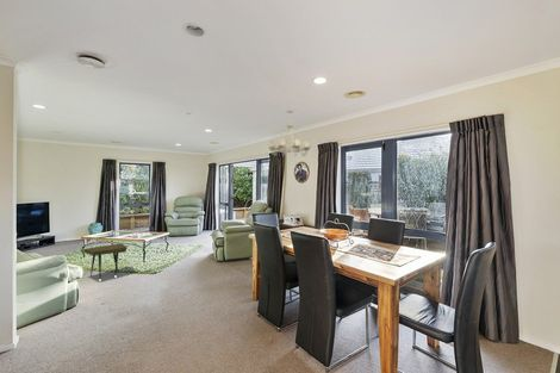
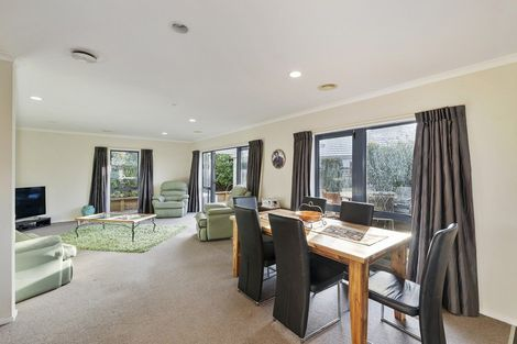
- side table [82,242,127,278]
- chandelier [267,108,312,157]
